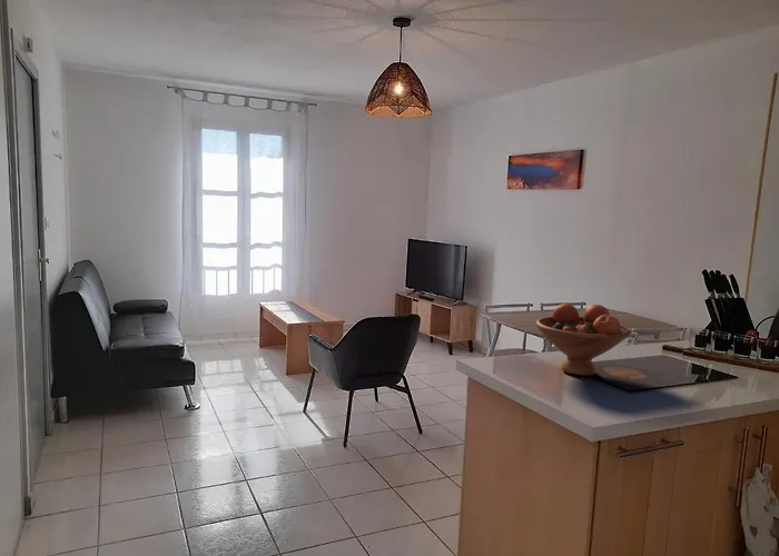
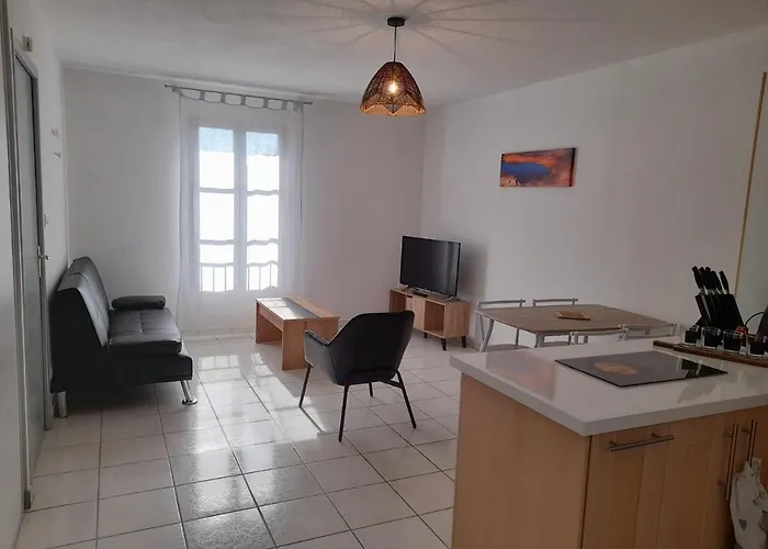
- fruit bowl [535,302,631,377]
